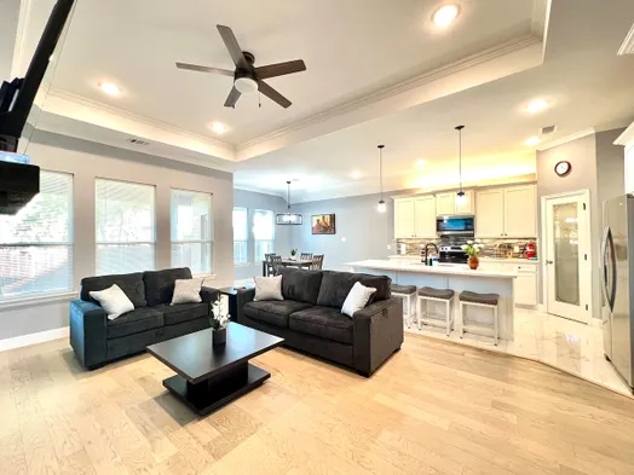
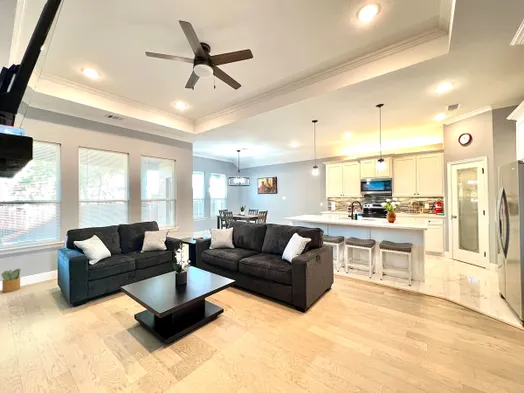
+ potted plant [0,267,22,293]
